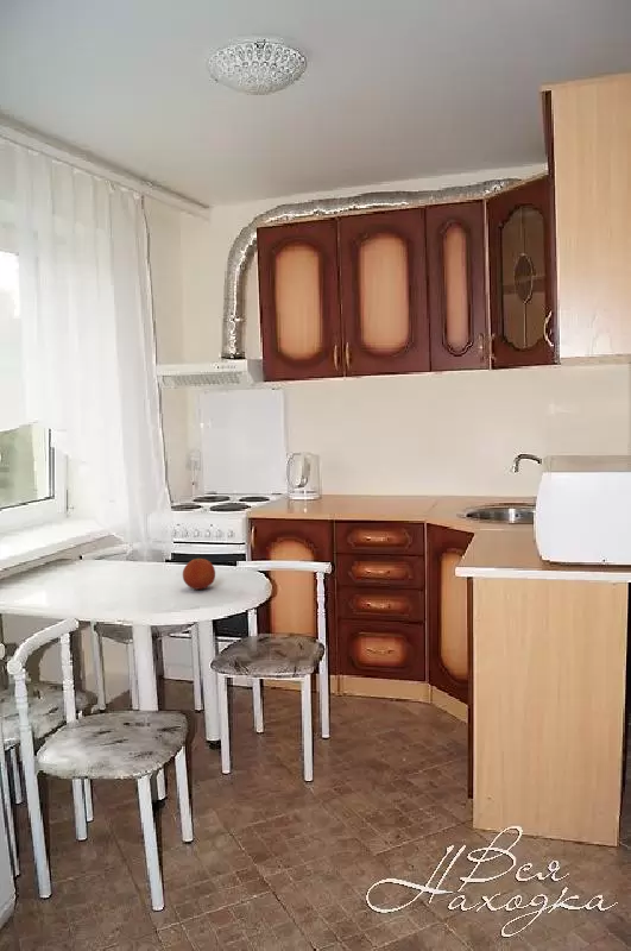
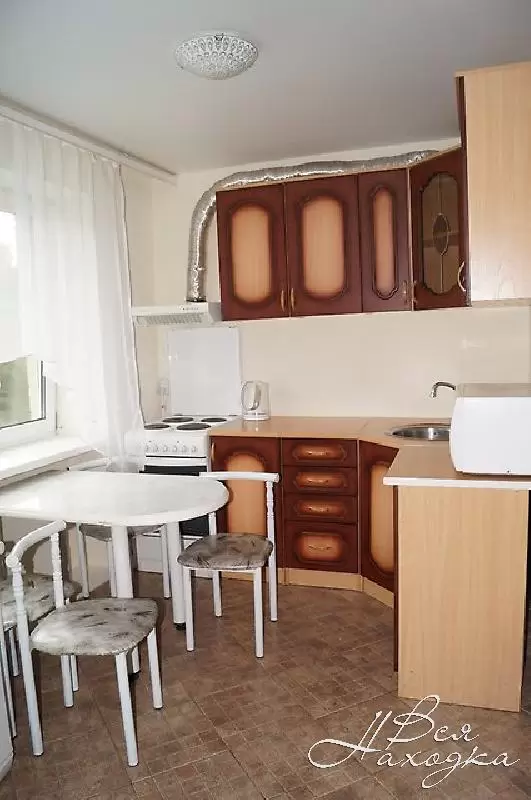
- fruit [182,558,216,591]
